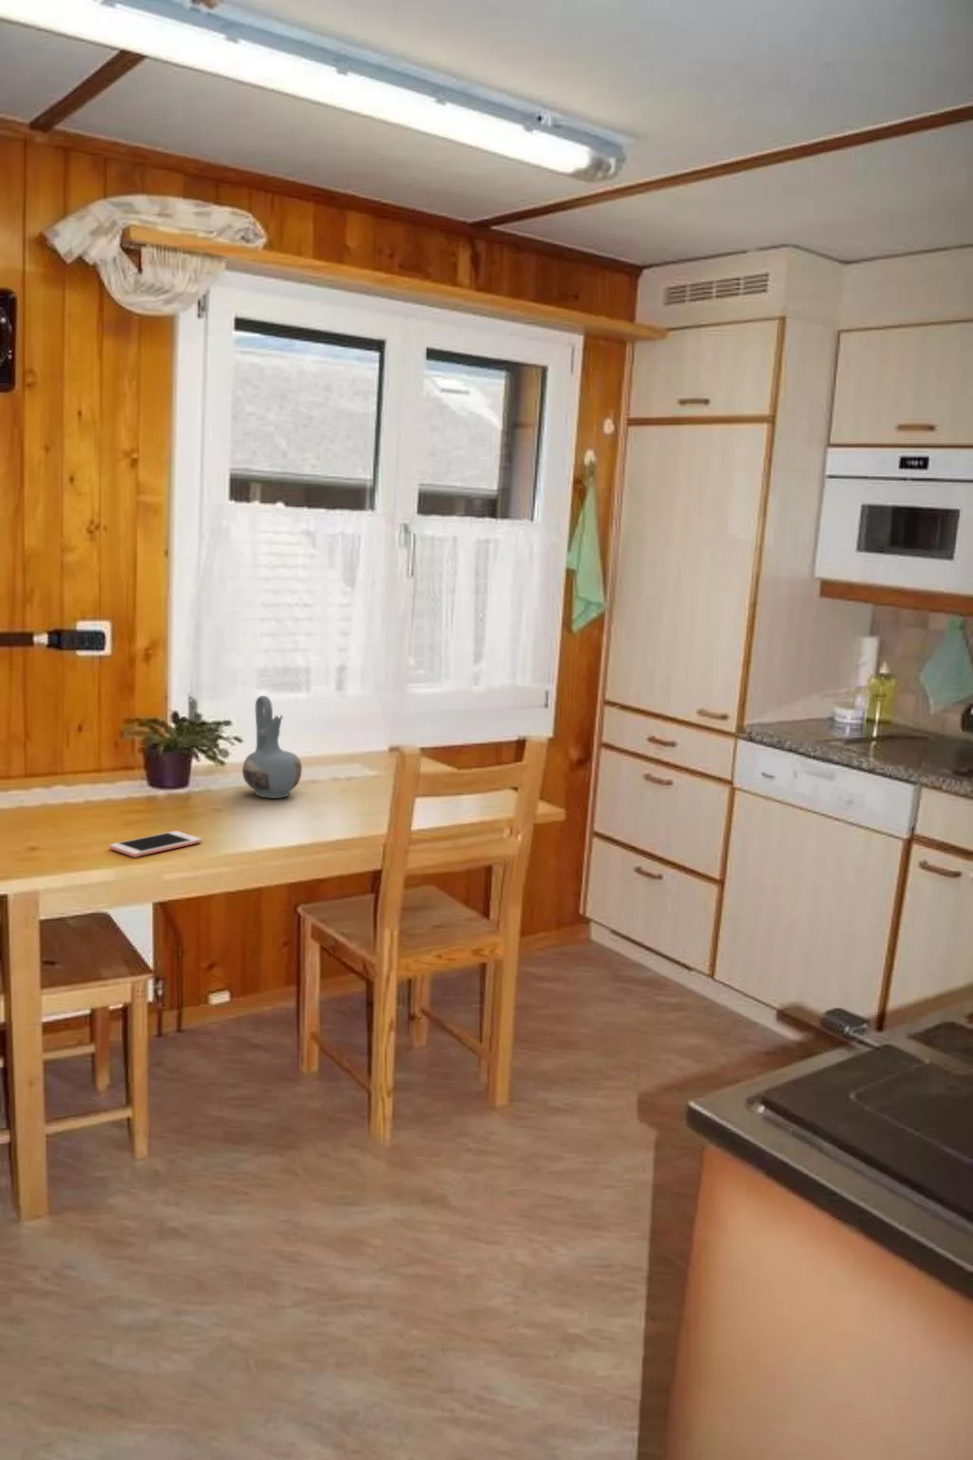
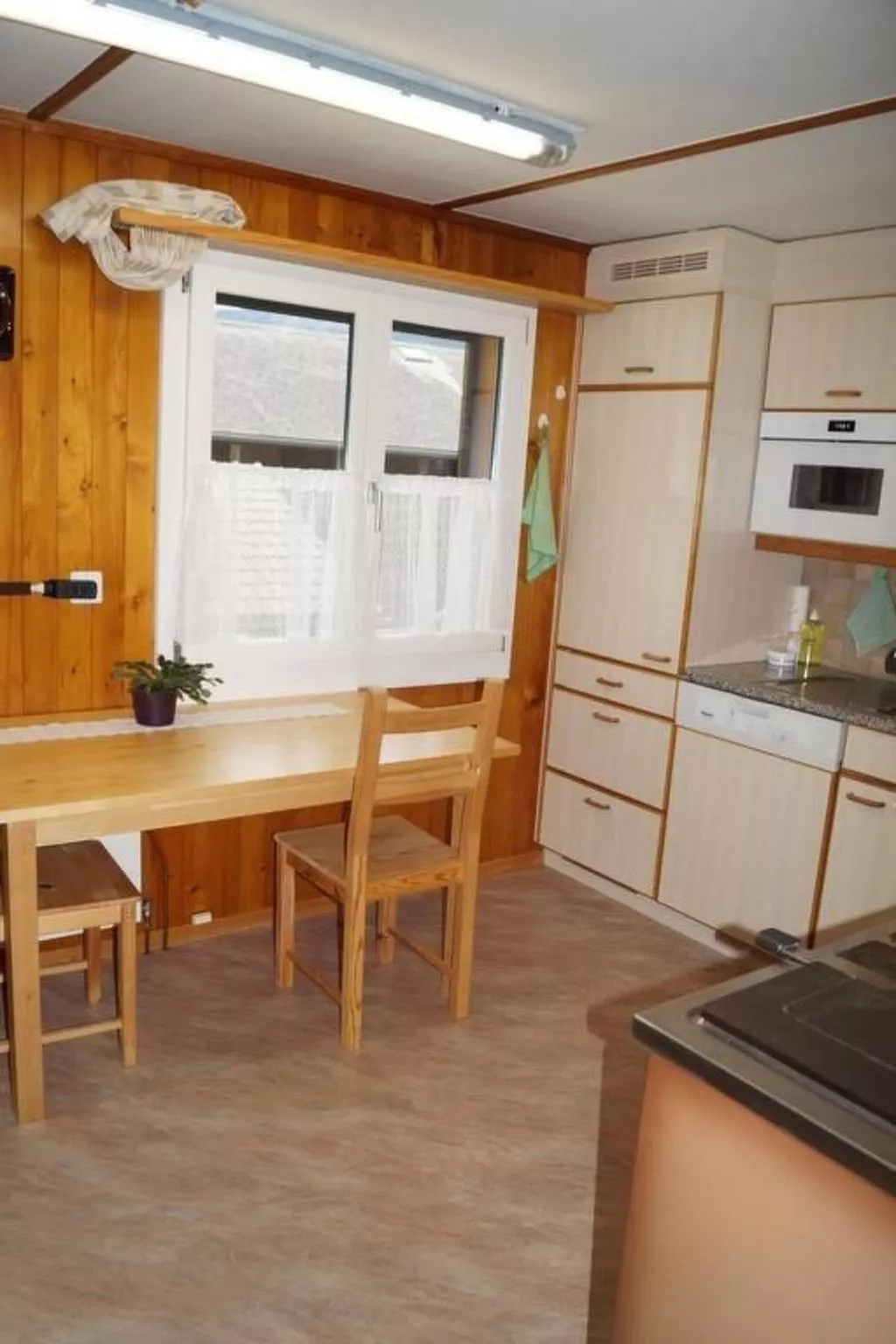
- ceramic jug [241,695,303,800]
- cell phone [109,830,202,858]
